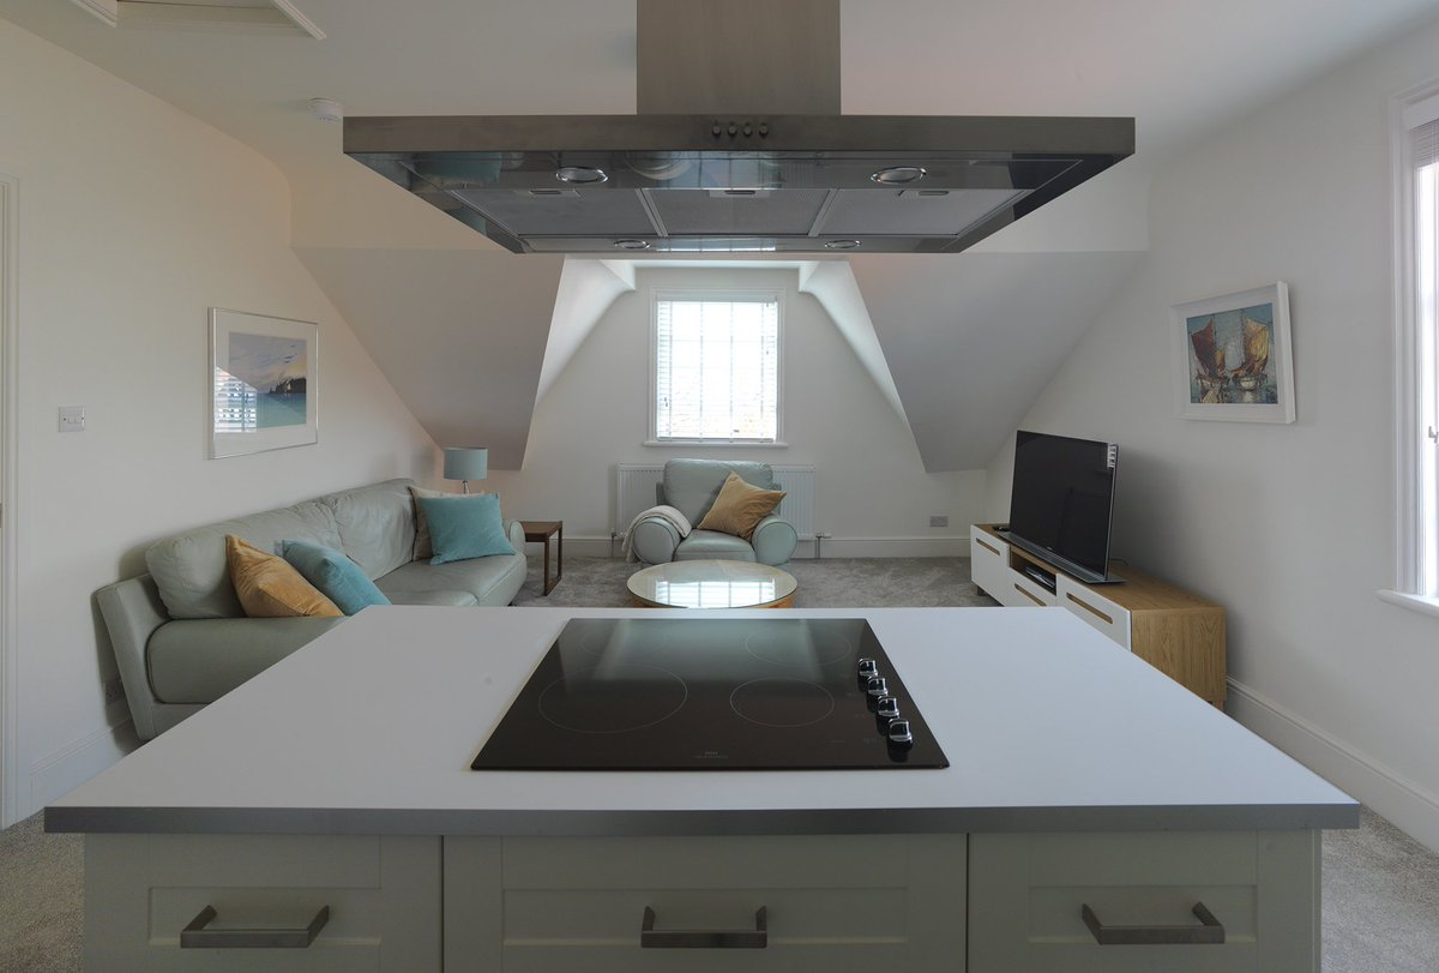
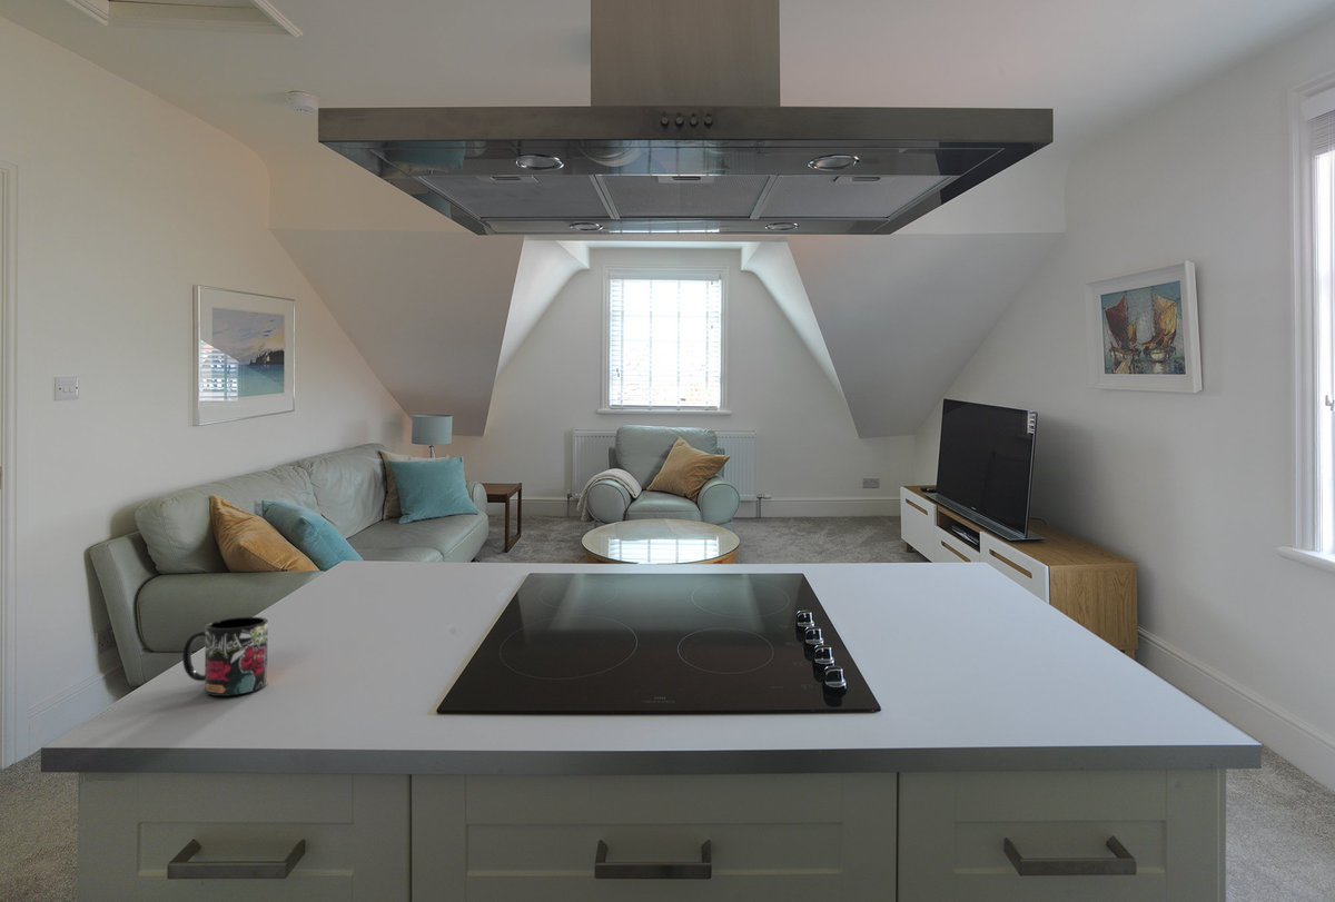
+ mug [181,616,269,697]
